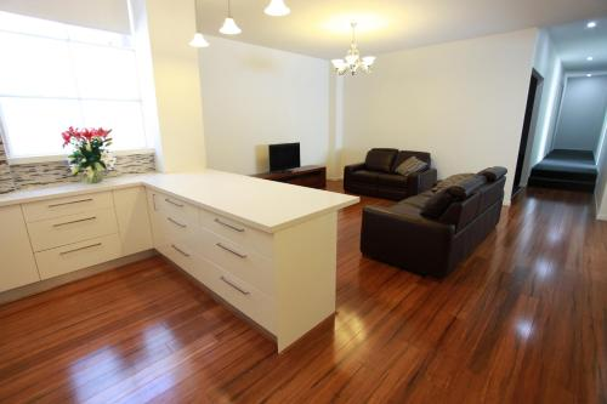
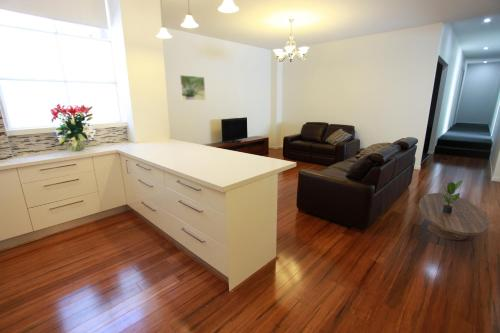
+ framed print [178,74,206,101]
+ potted plant [438,179,464,214]
+ coffee table [418,192,491,241]
